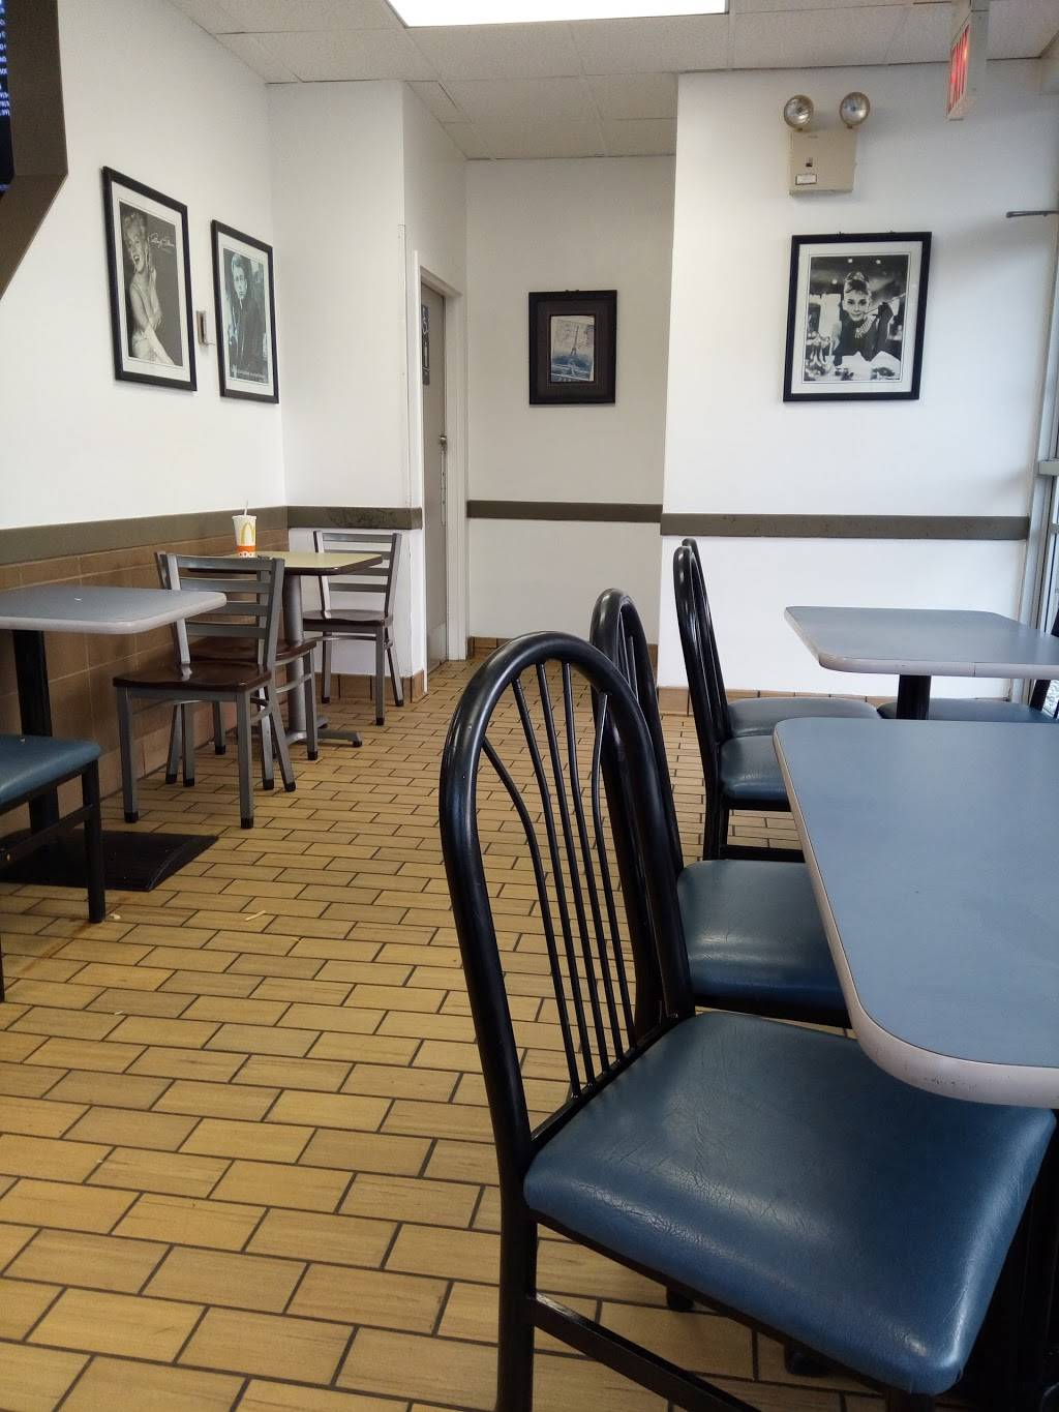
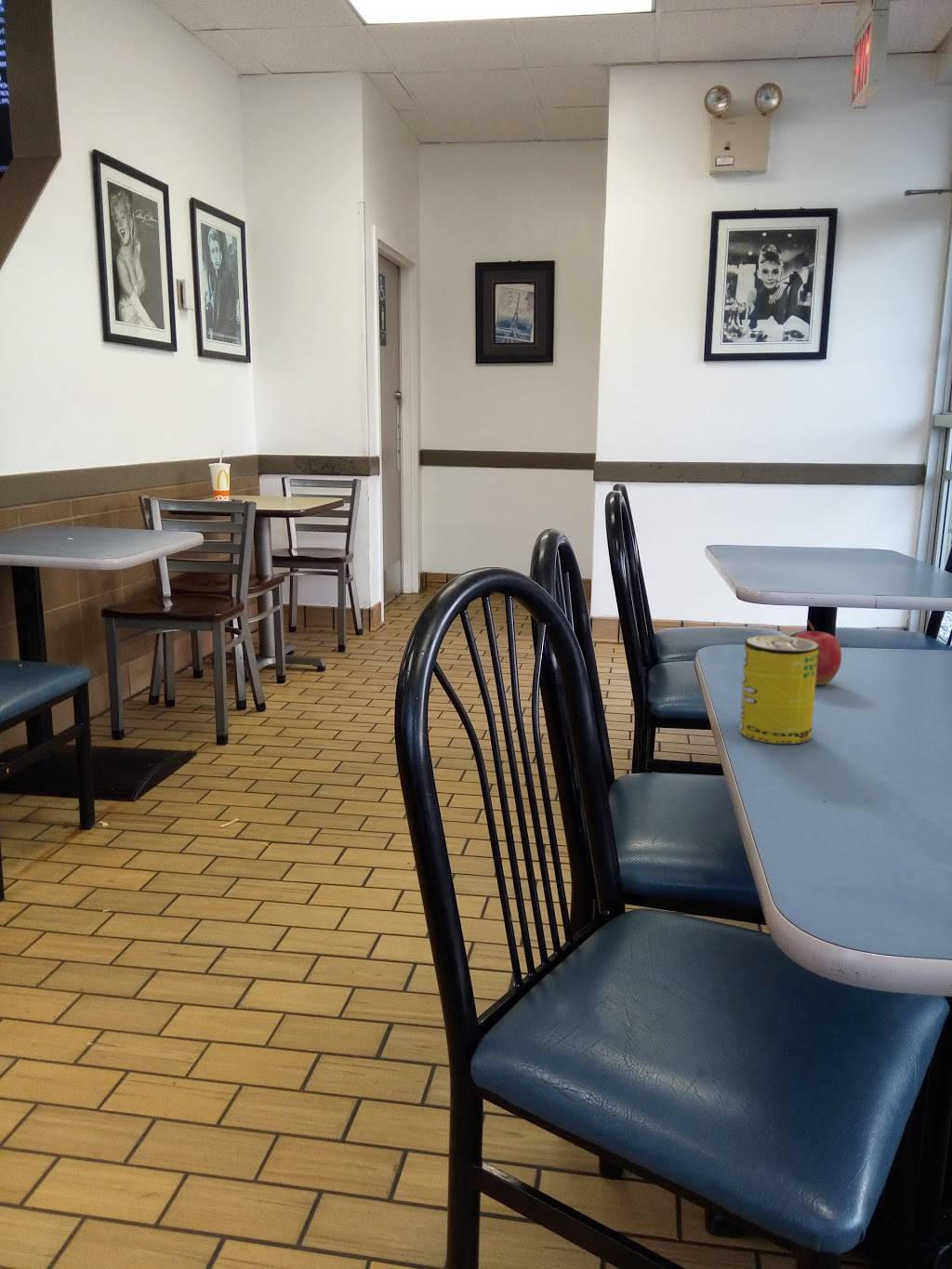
+ beverage can [738,634,818,745]
+ apple [794,618,842,686]
